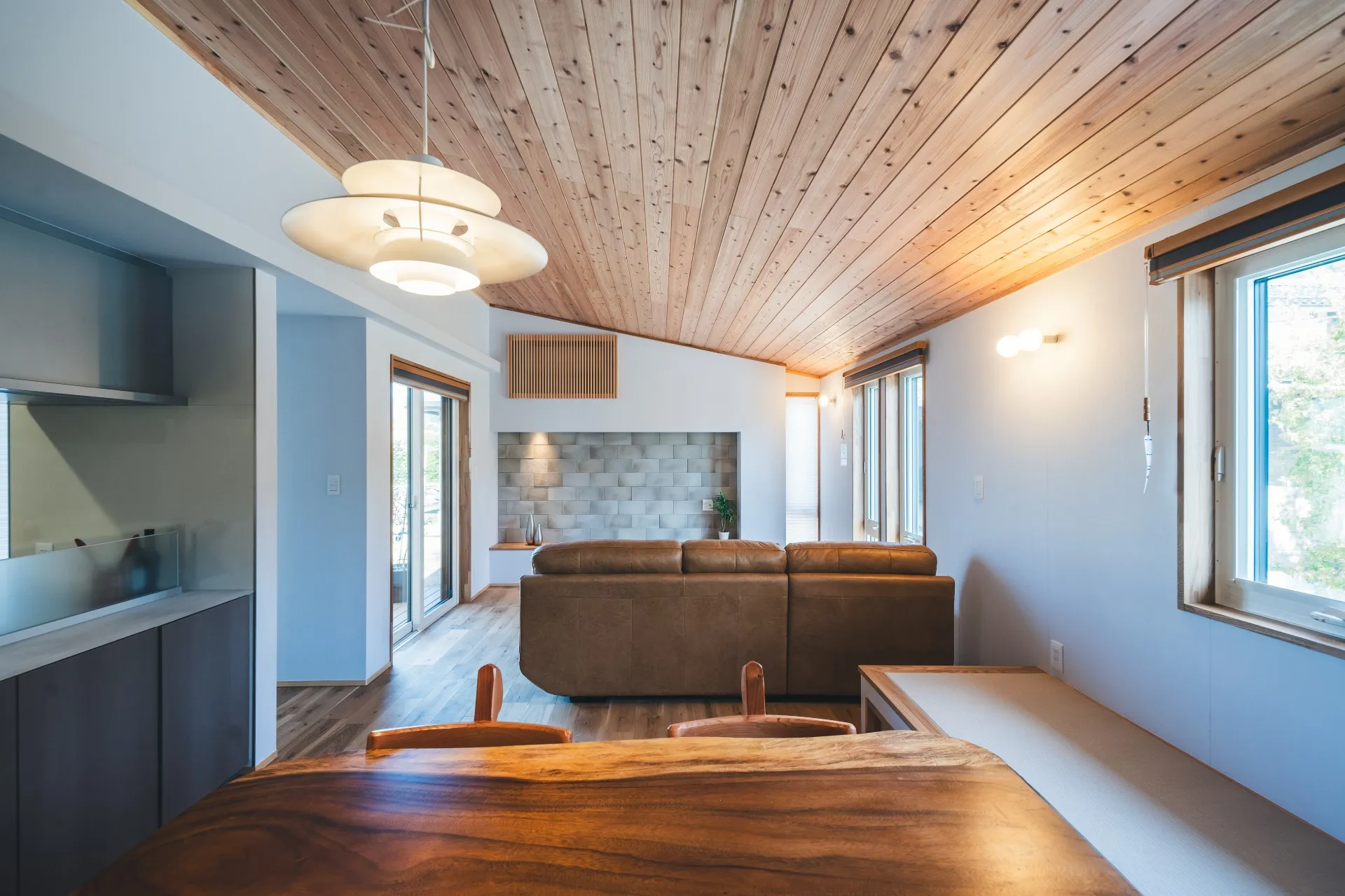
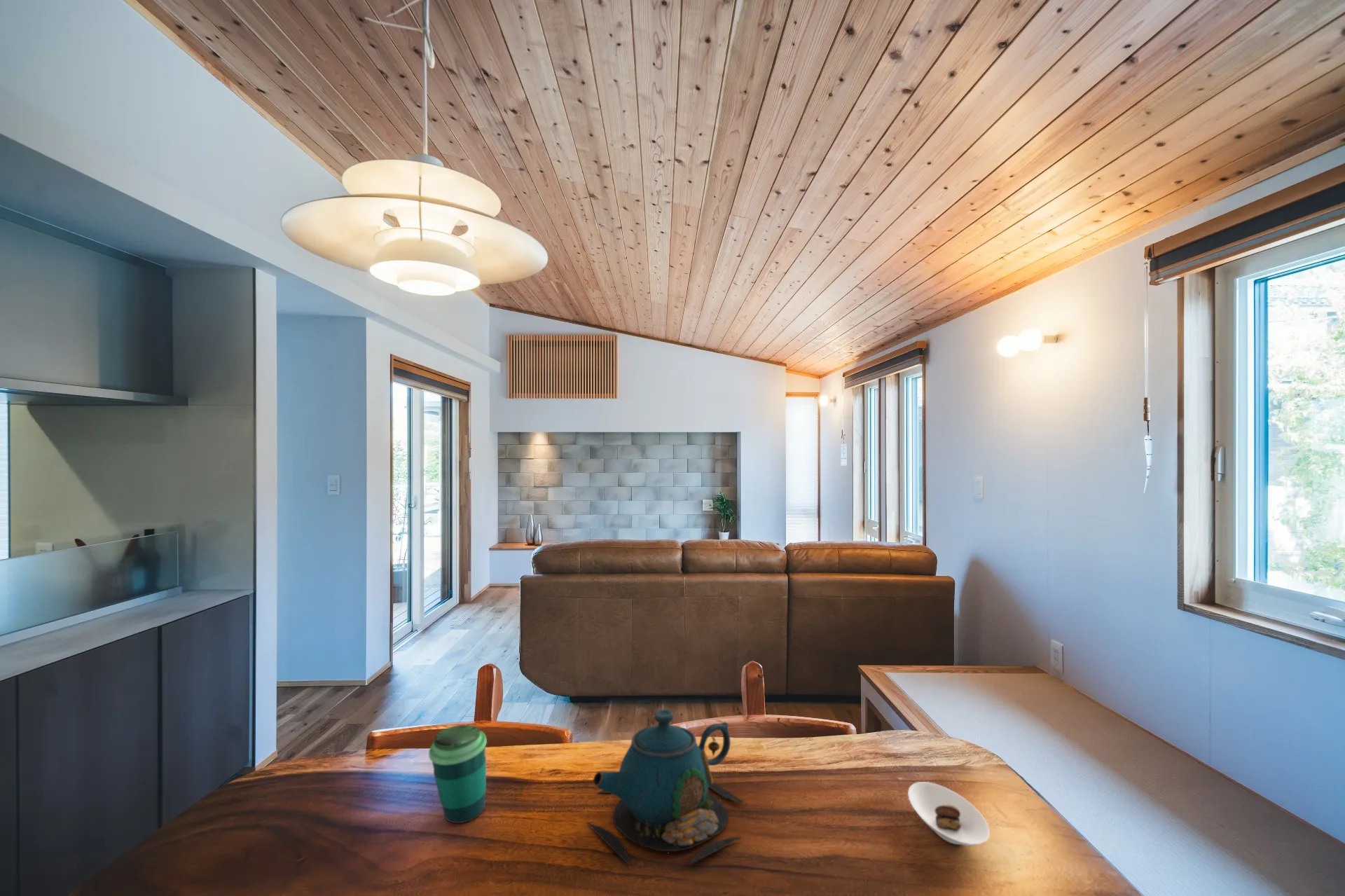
+ cup [428,724,488,824]
+ teapot [585,709,748,866]
+ saucer [907,781,991,846]
